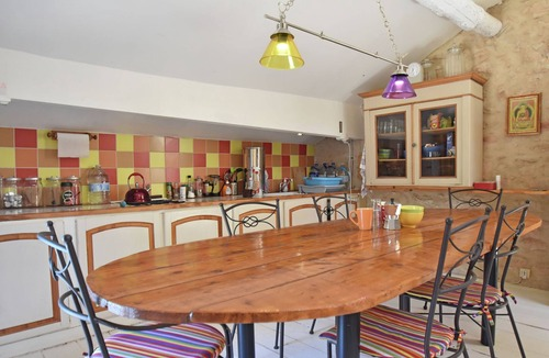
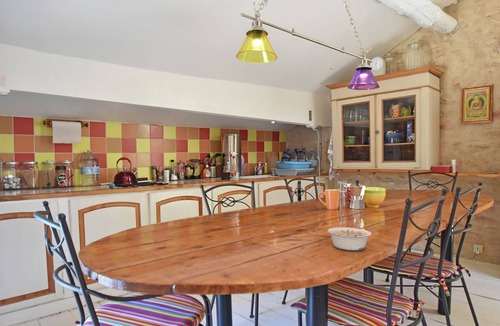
+ legume [327,226,372,251]
